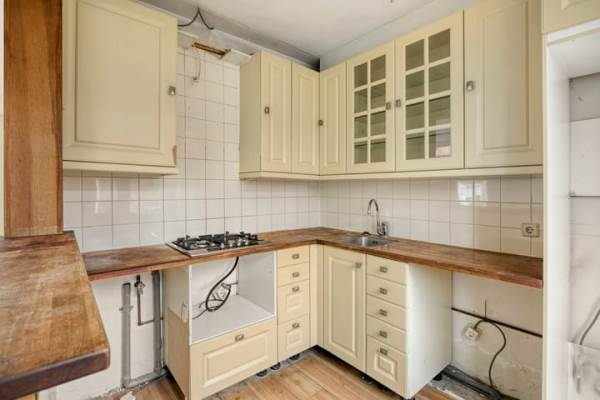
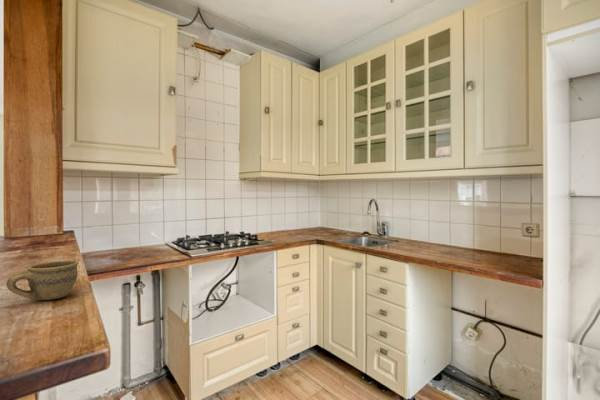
+ cup [5,259,79,301]
